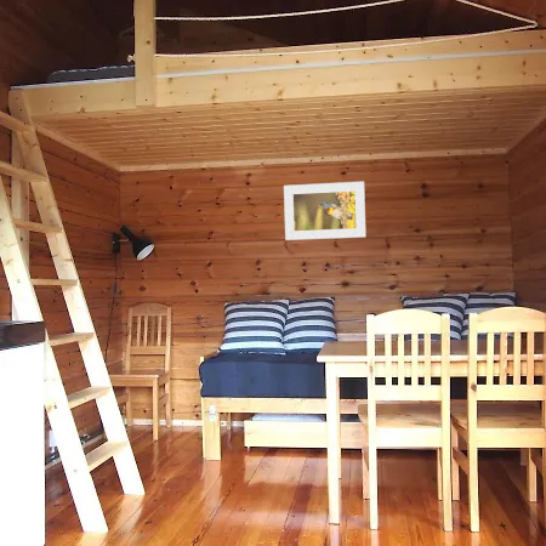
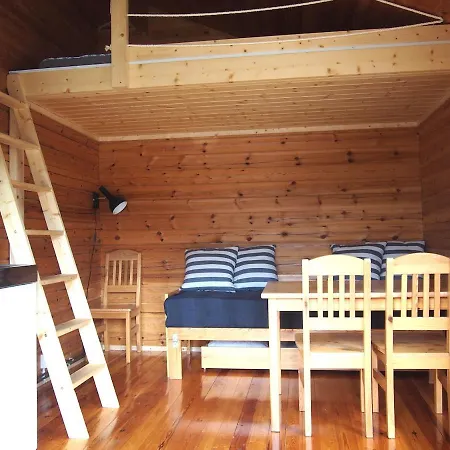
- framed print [283,181,366,241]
